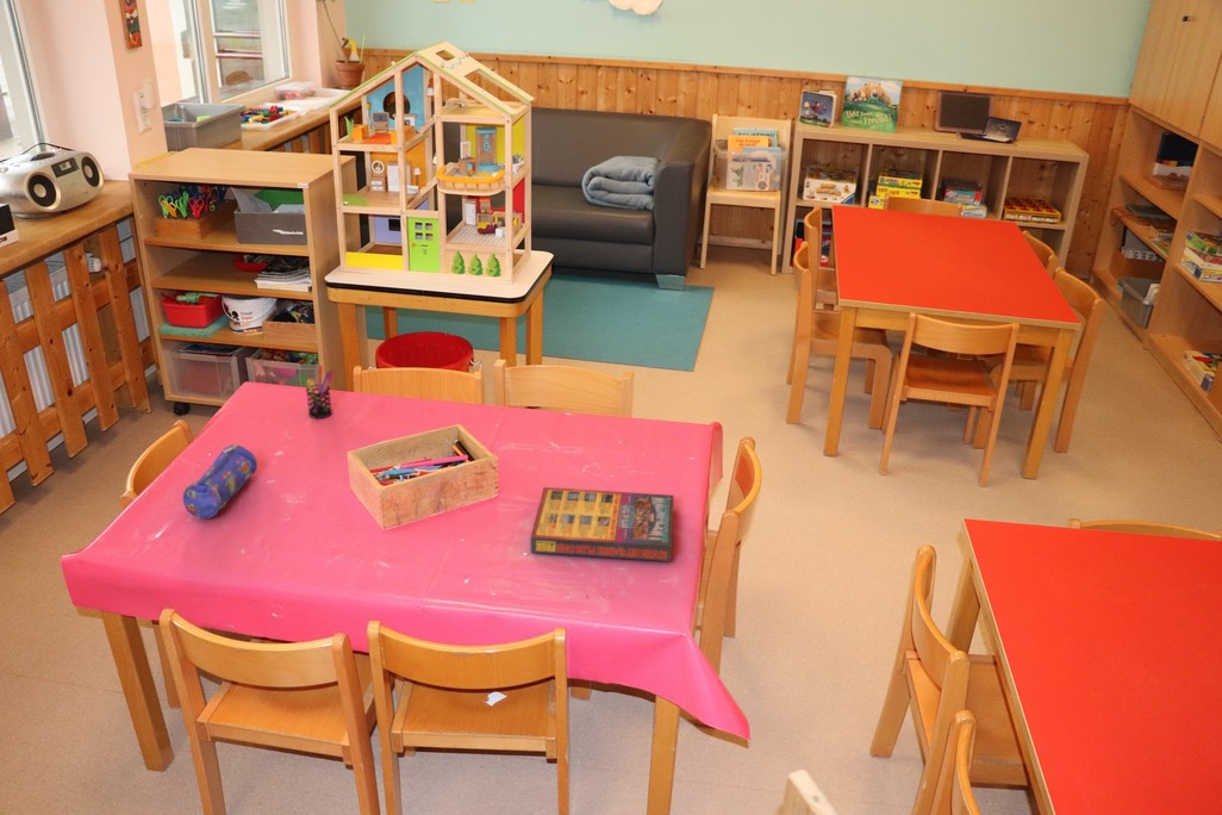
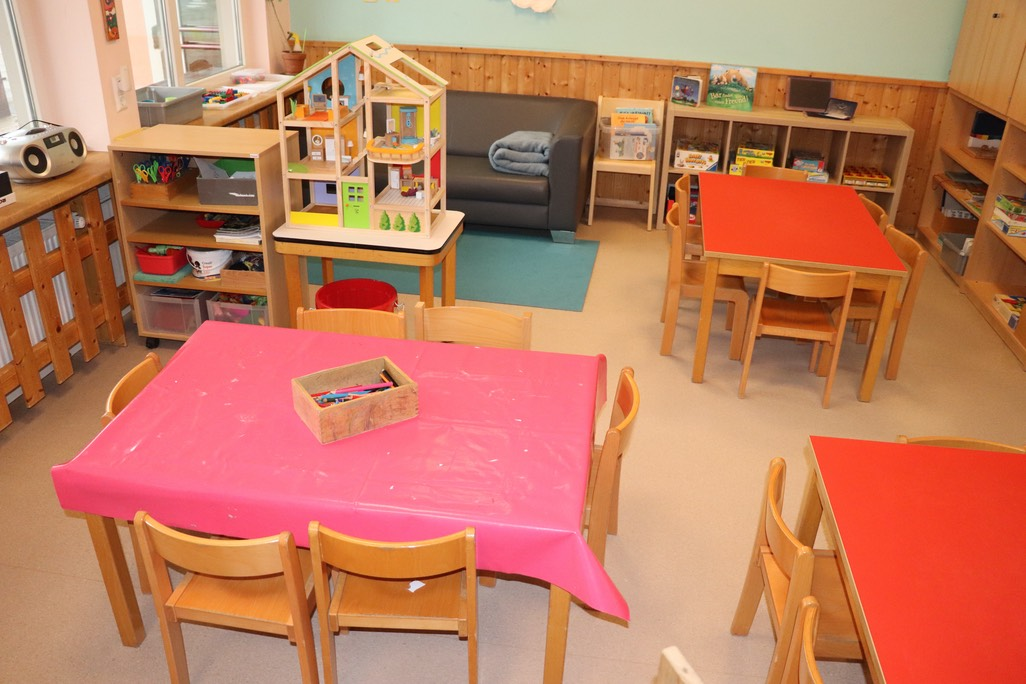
- game compilation box [529,486,675,562]
- pencil case [181,443,258,520]
- pen holder [299,365,335,419]
